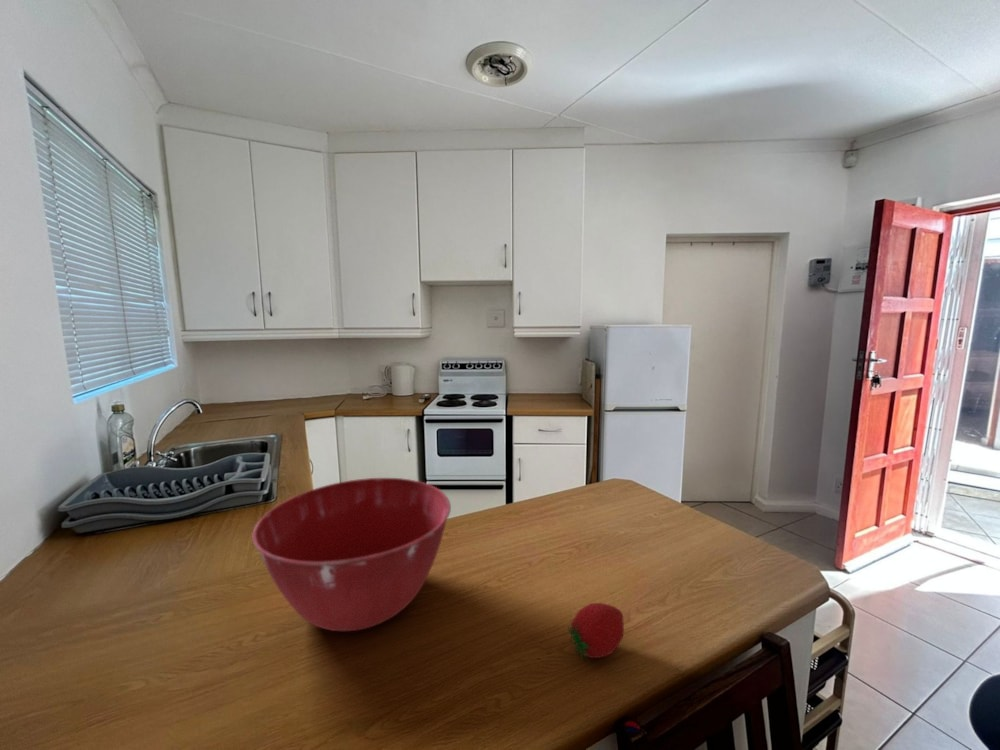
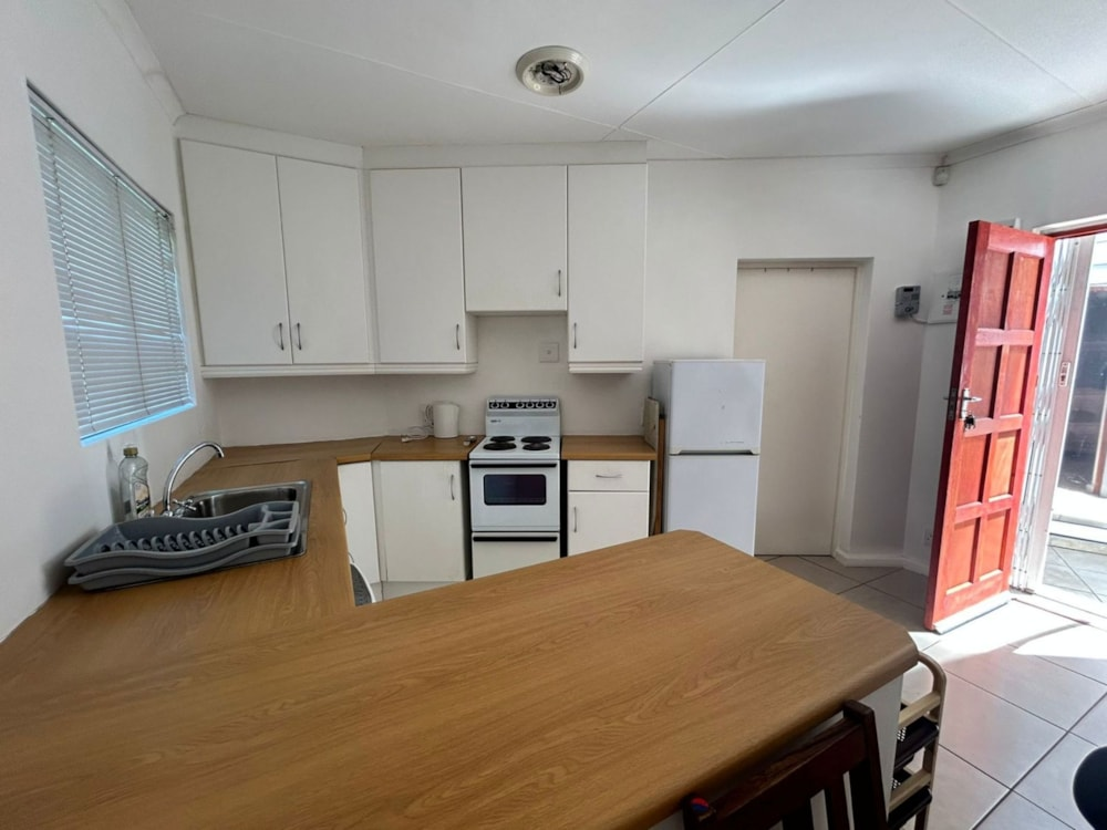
- fruit [567,602,625,662]
- mixing bowl [251,477,452,632]
